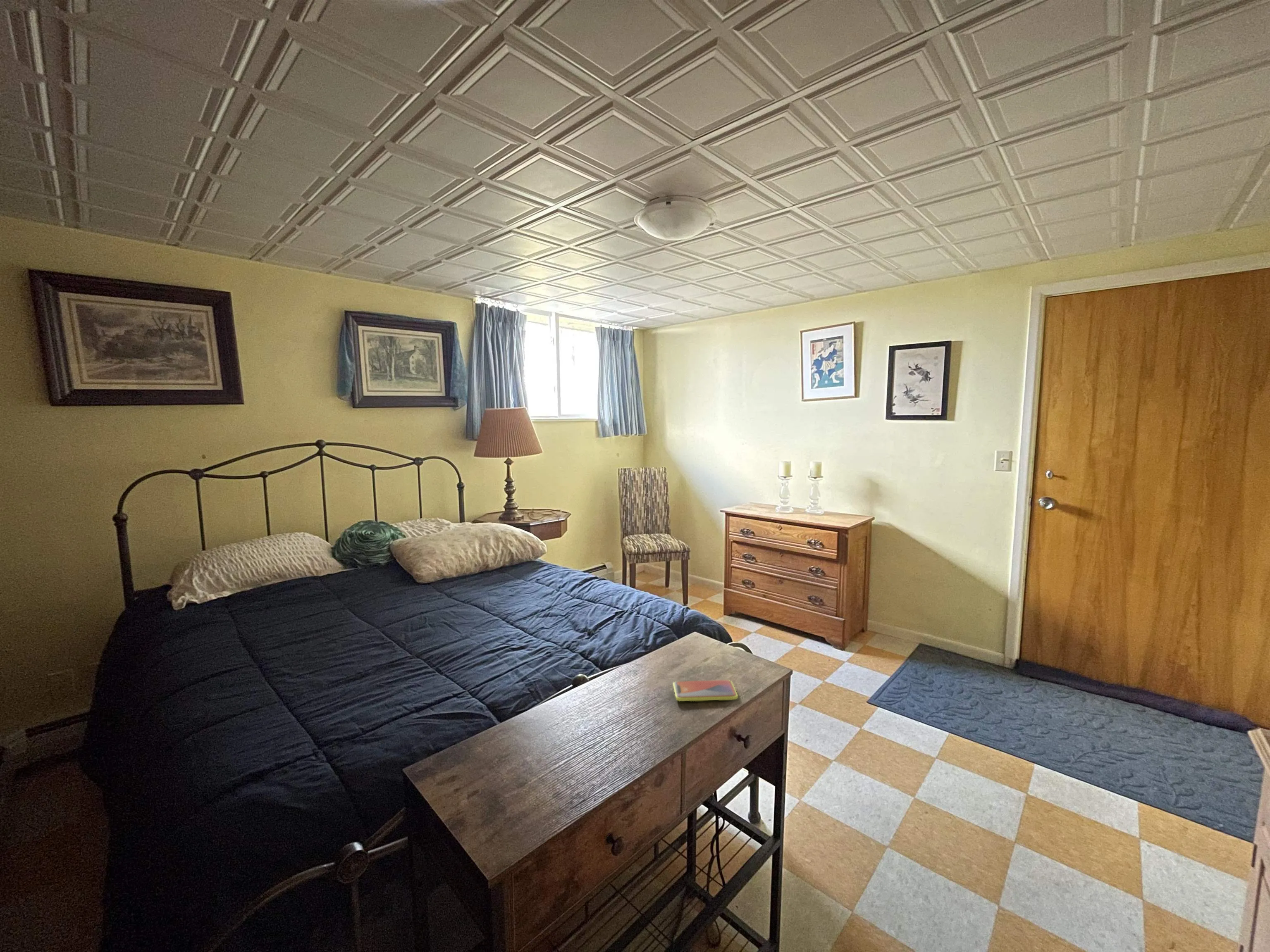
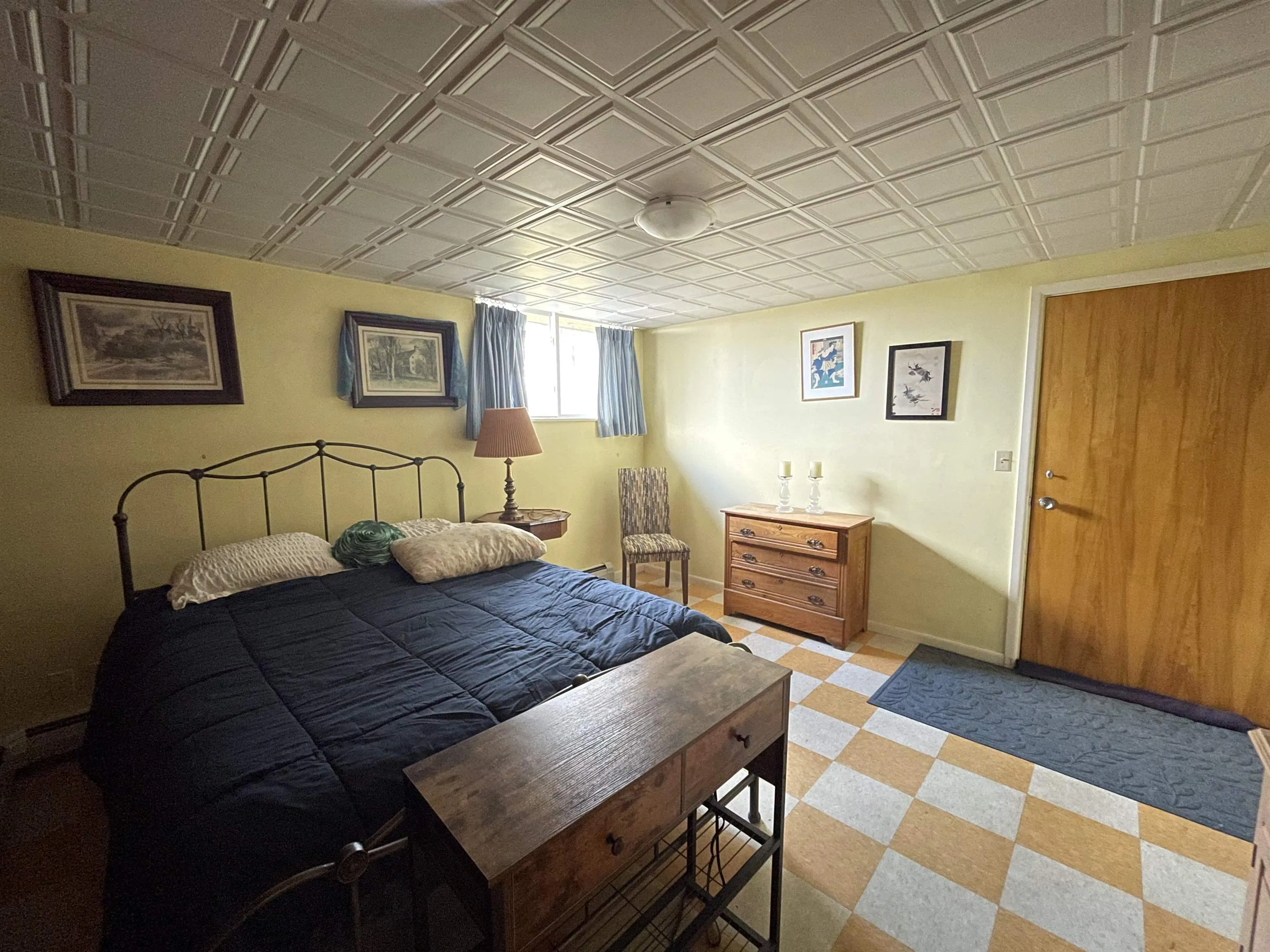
- smartphone [673,680,738,702]
